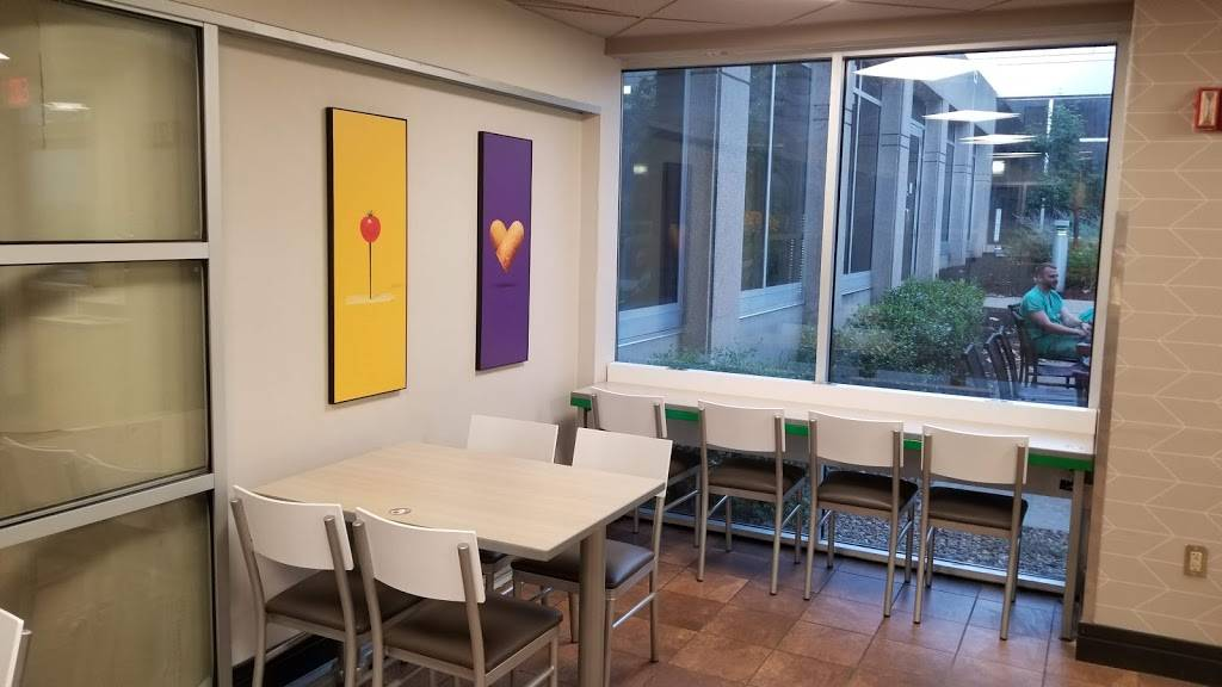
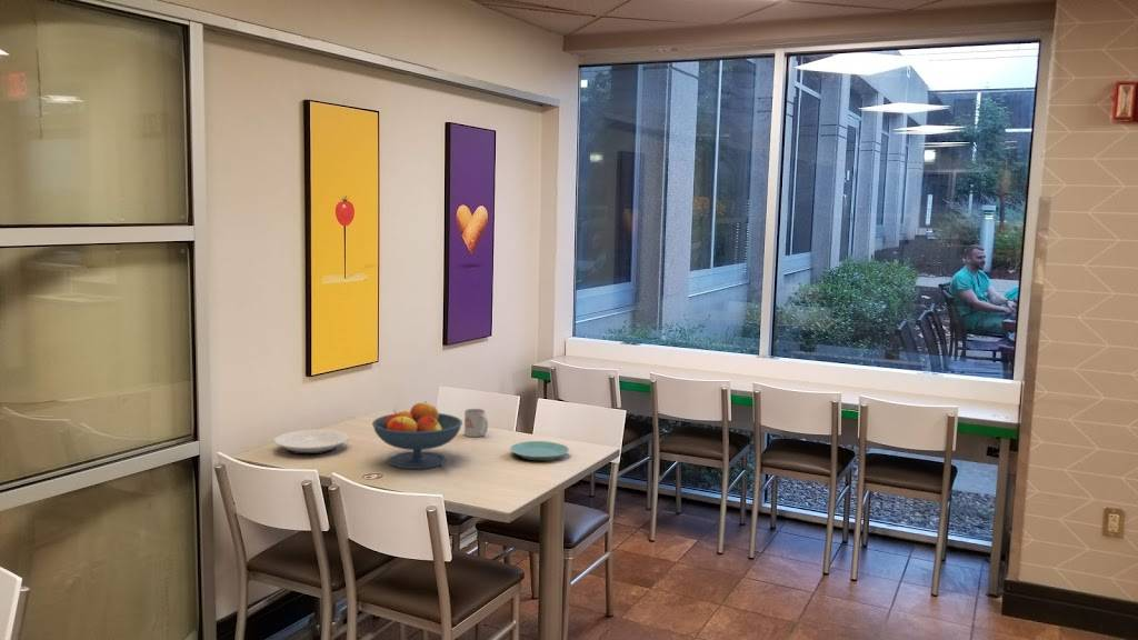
+ plate [509,440,570,461]
+ mug [463,408,489,438]
+ plate [273,429,349,456]
+ fruit bowl [371,402,463,470]
